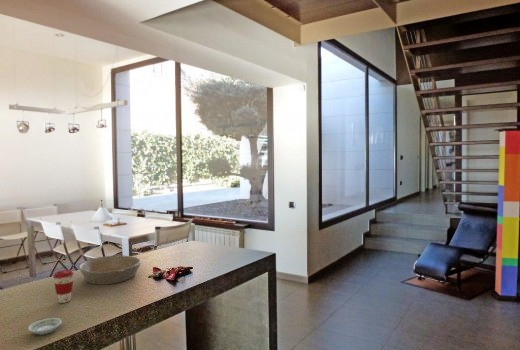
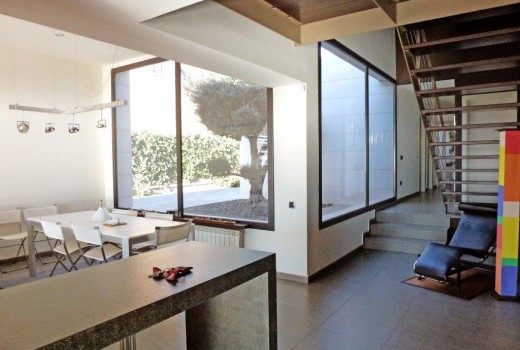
- coffee cup [52,269,75,304]
- bowl [78,254,142,285]
- saucer [27,317,63,336]
